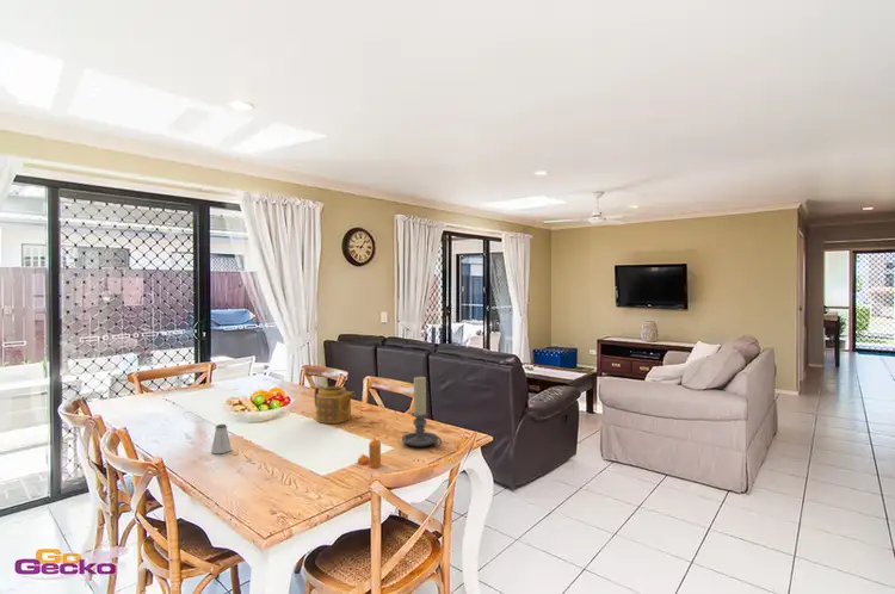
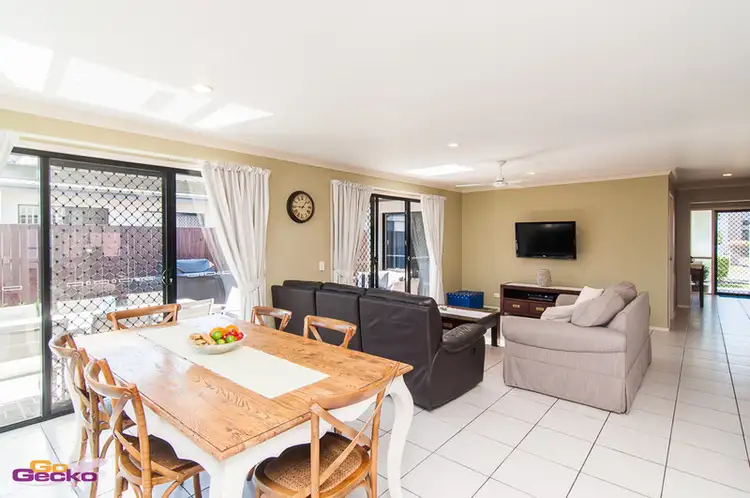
- saltshaker [210,423,233,454]
- pepper shaker [357,437,382,469]
- teapot [313,385,356,425]
- candle holder [401,376,443,448]
